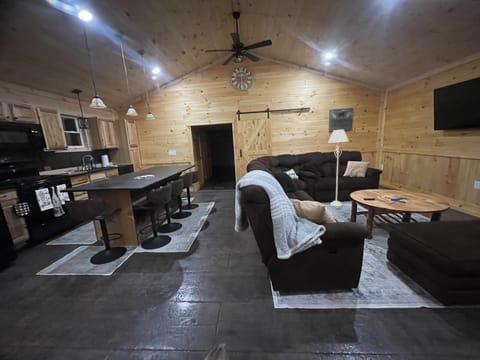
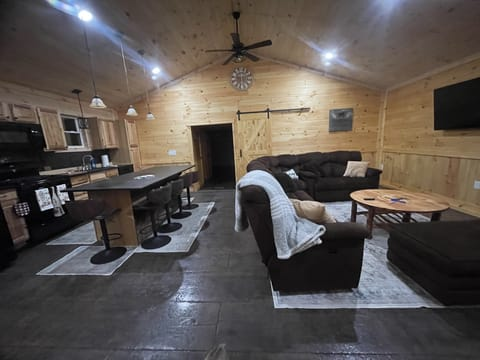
- floor lamp [327,129,350,207]
